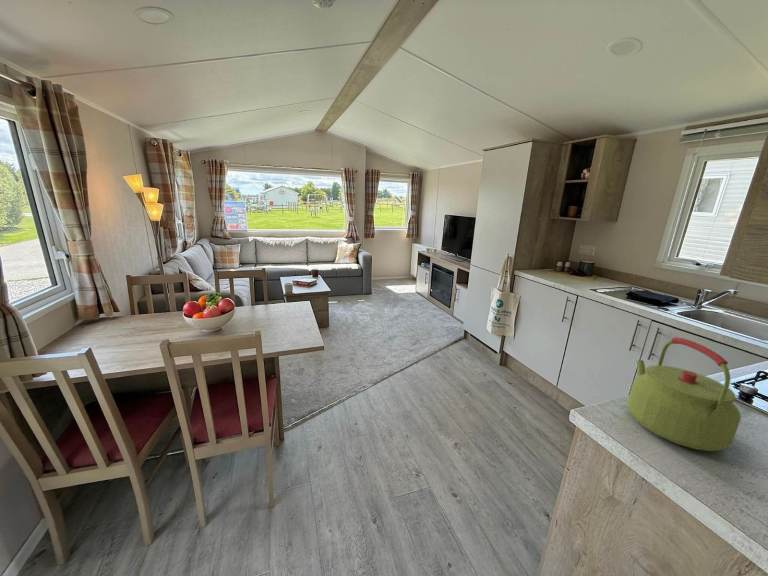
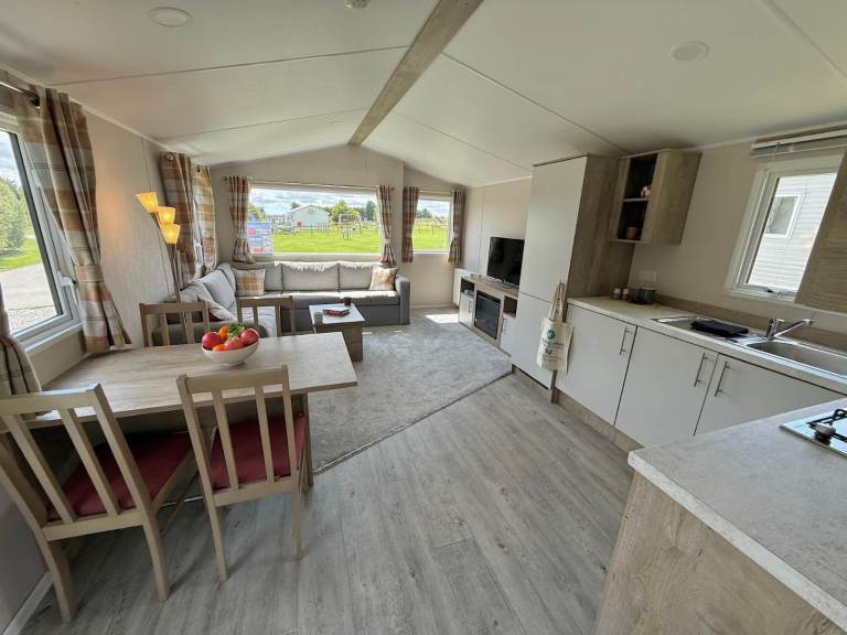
- kettle [626,336,742,452]
